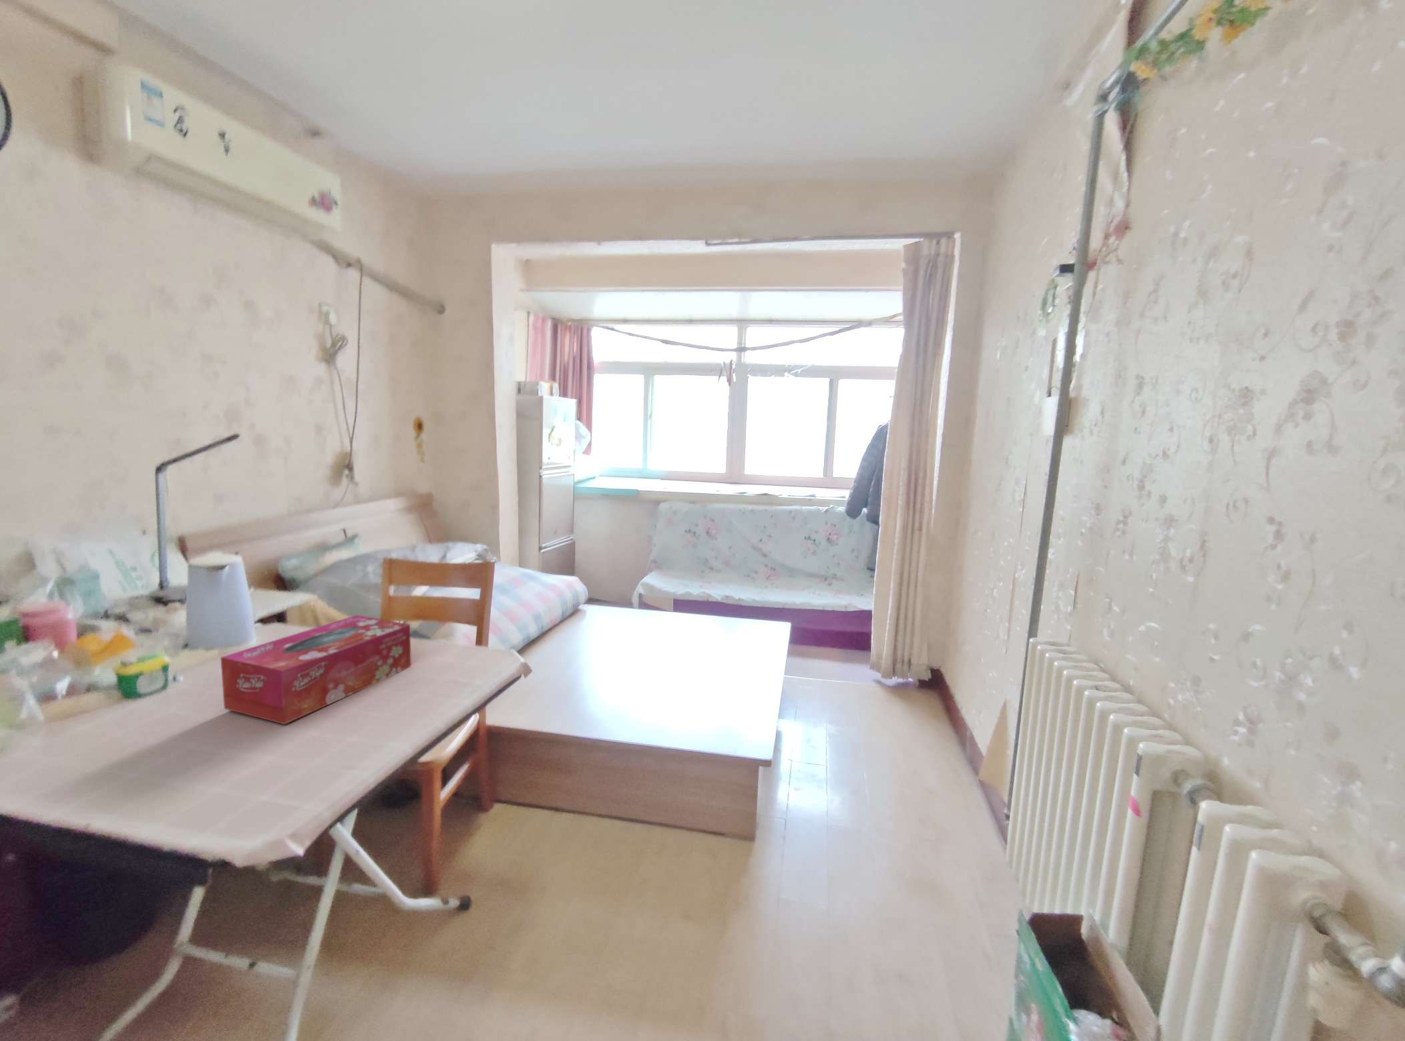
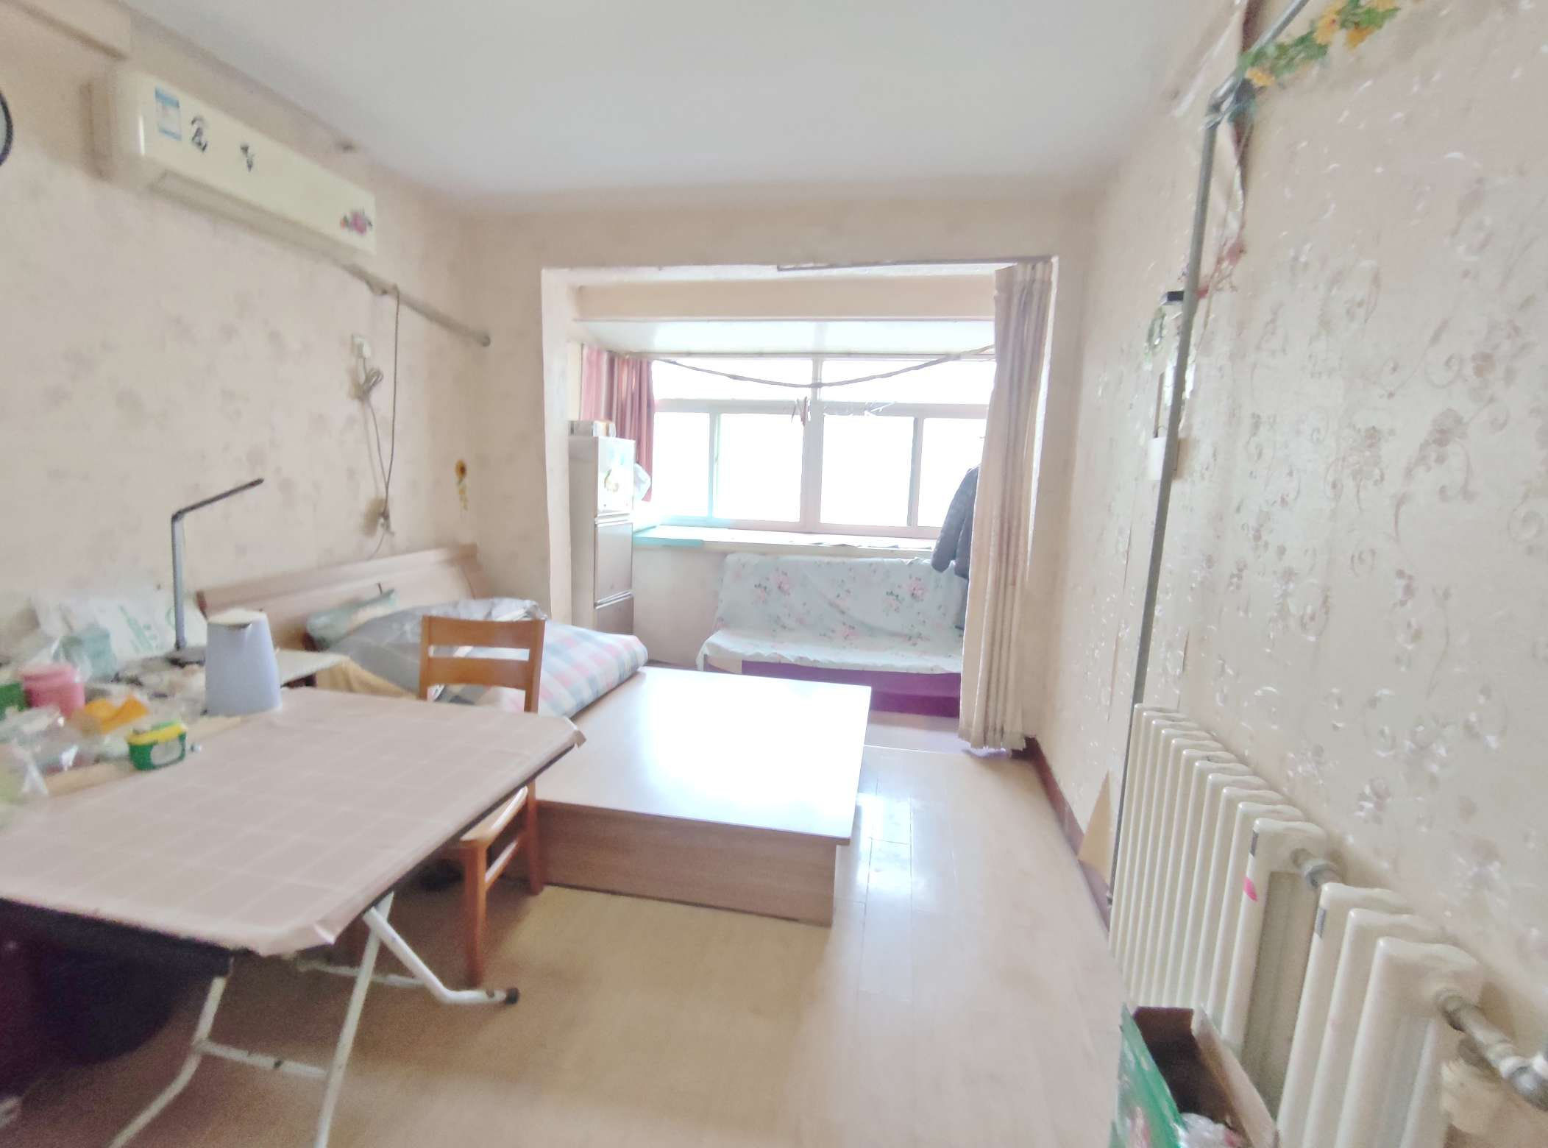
- tissue box [220,615,411,725]
